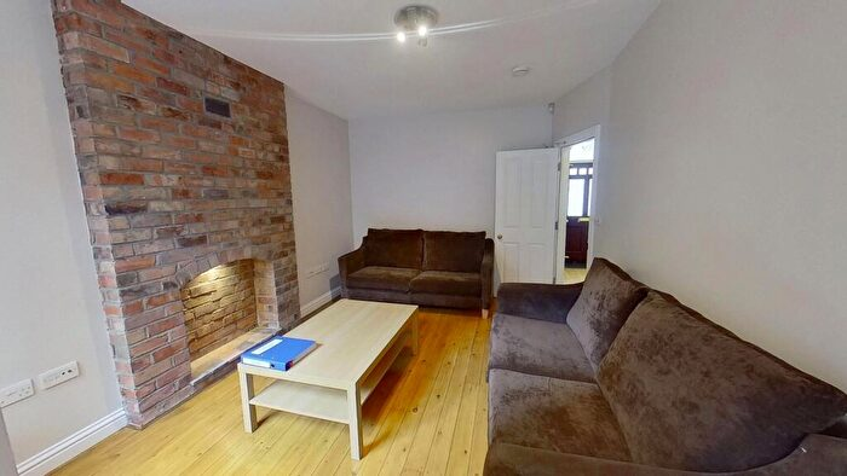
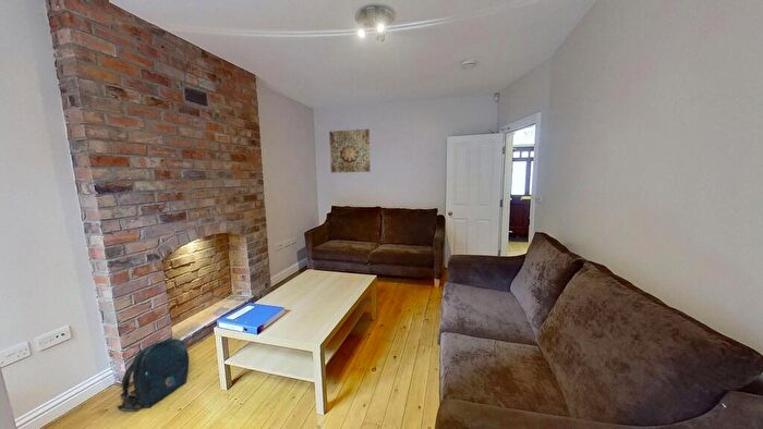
+ backpack [116,338,190,413]
+ wall art [328,128,371,173]
